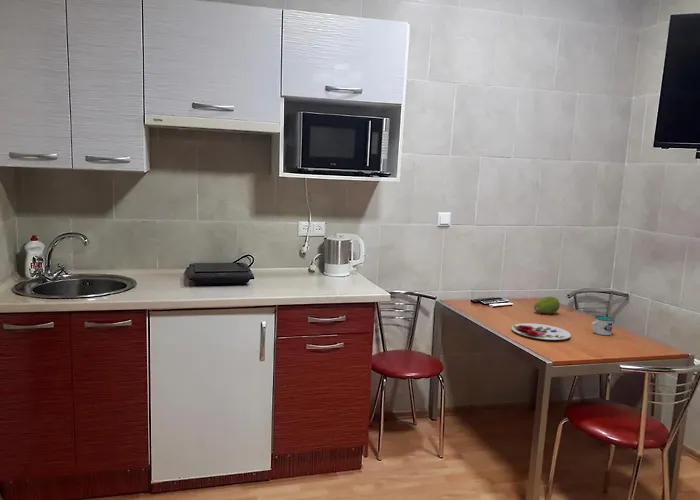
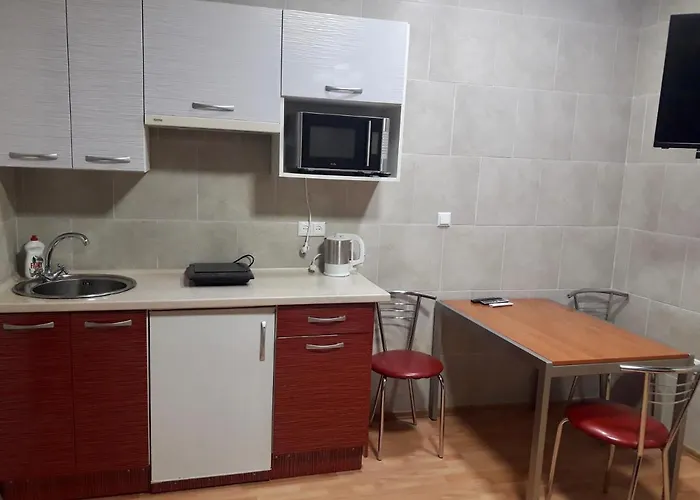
- mug [591,315,615,336]
- plate [511,322,572,341]
- fruit [533,296,561,315]
